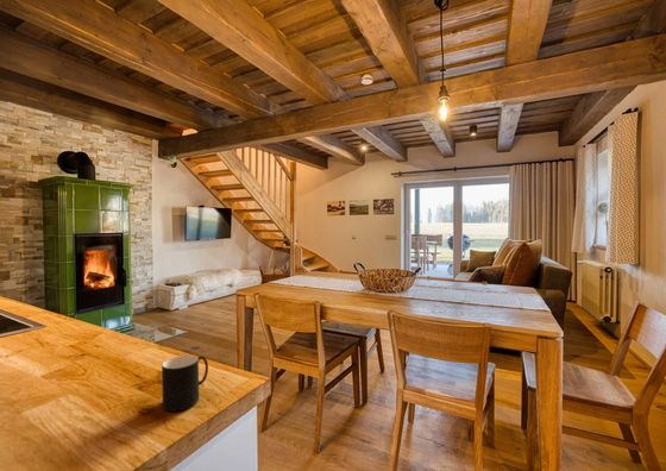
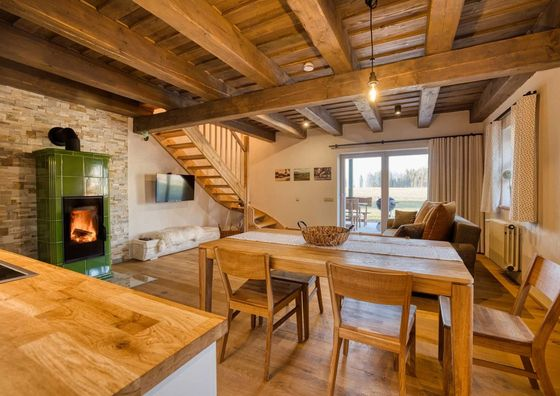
- cup [161,353,209,413]
